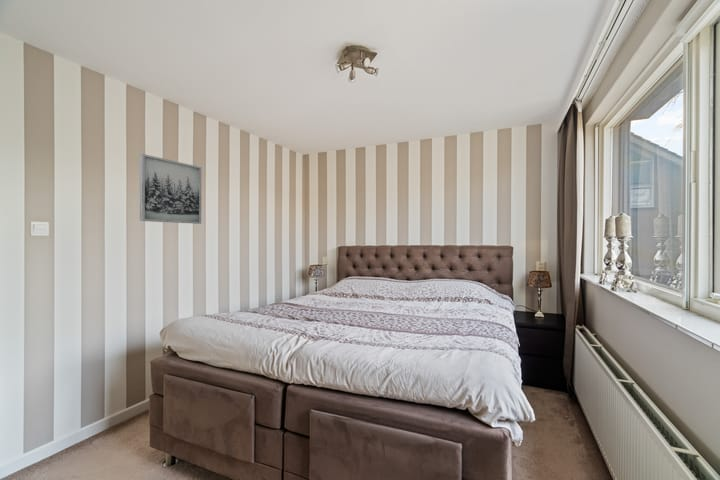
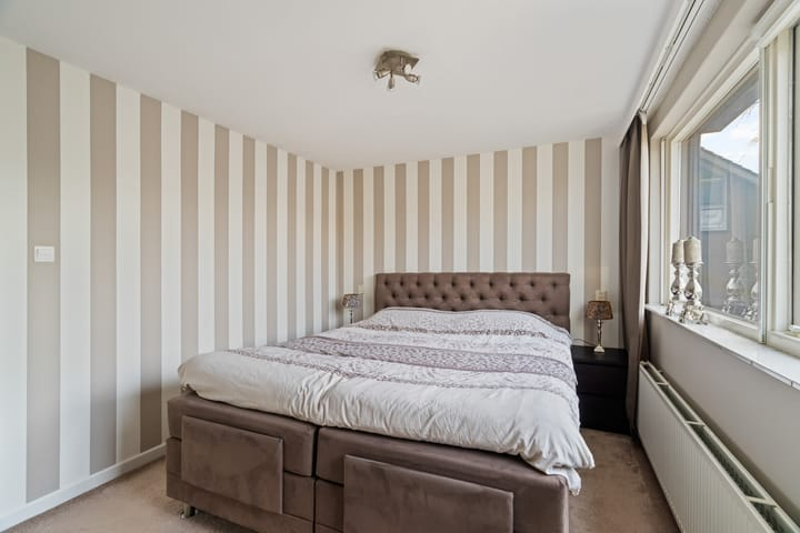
- wall art [139,153,202,225]
